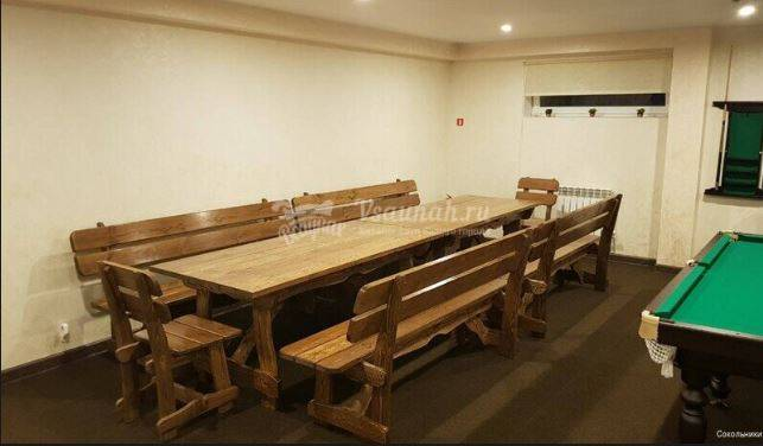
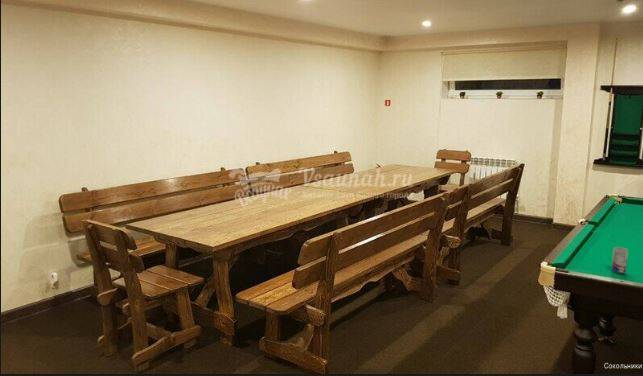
+ beverage can [610,246,629,274]
